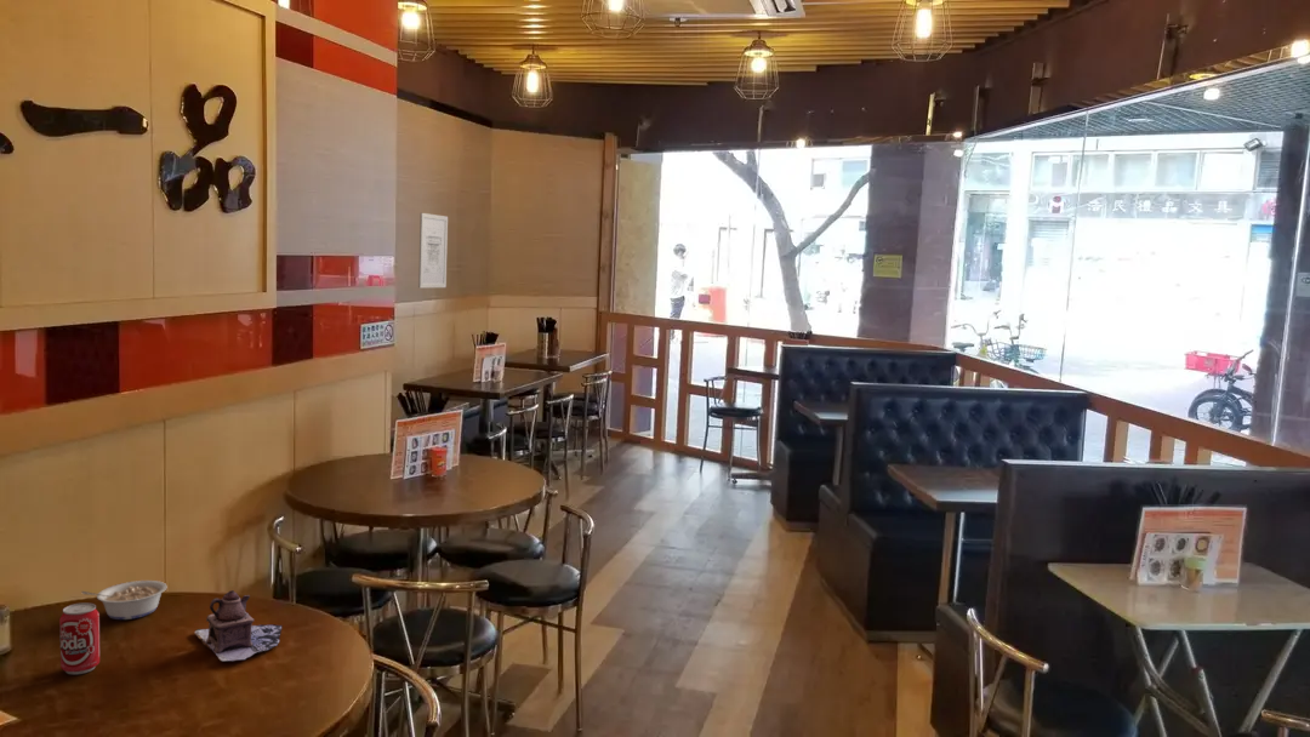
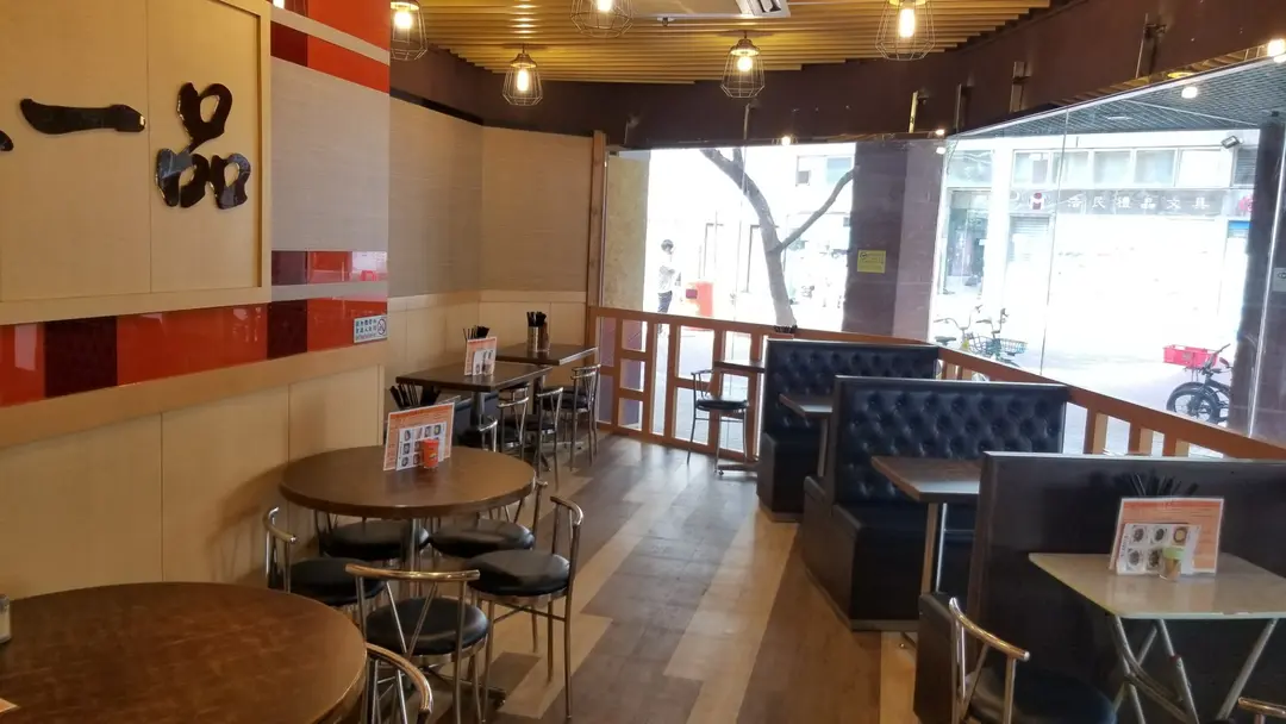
- legume [80,579,169,621]
- beverage can [58,601,101,675]
- teapot [193,589,284,663]
- wall art [417,212,449,288]
